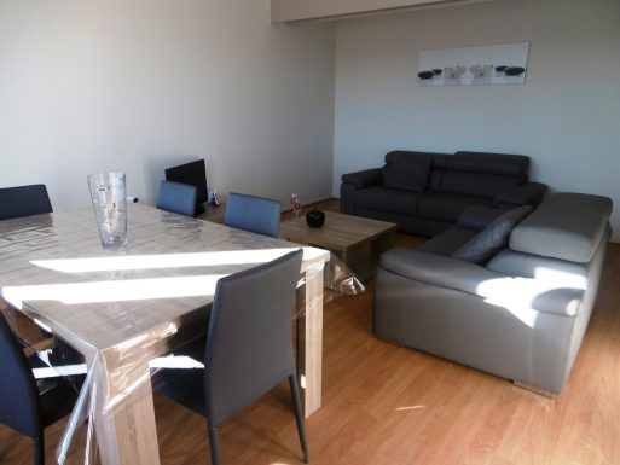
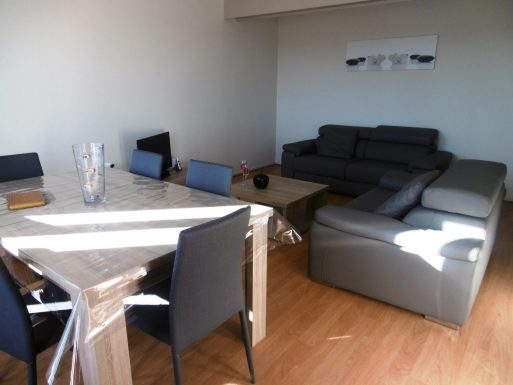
+ notebook [4,190,47,211]
